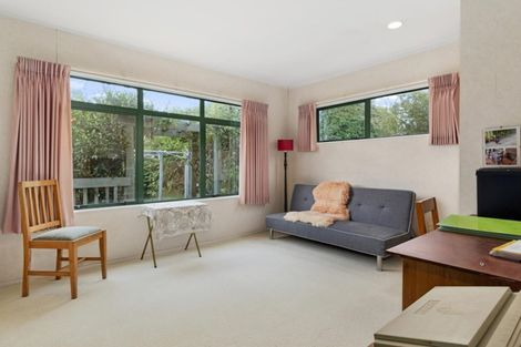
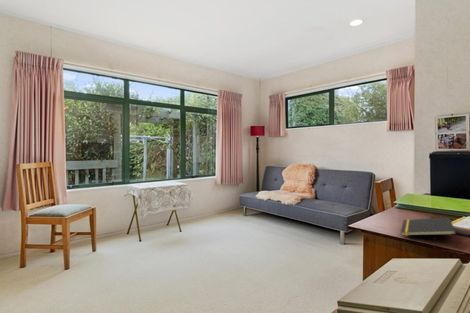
+ notepad [400,217,457,237]
